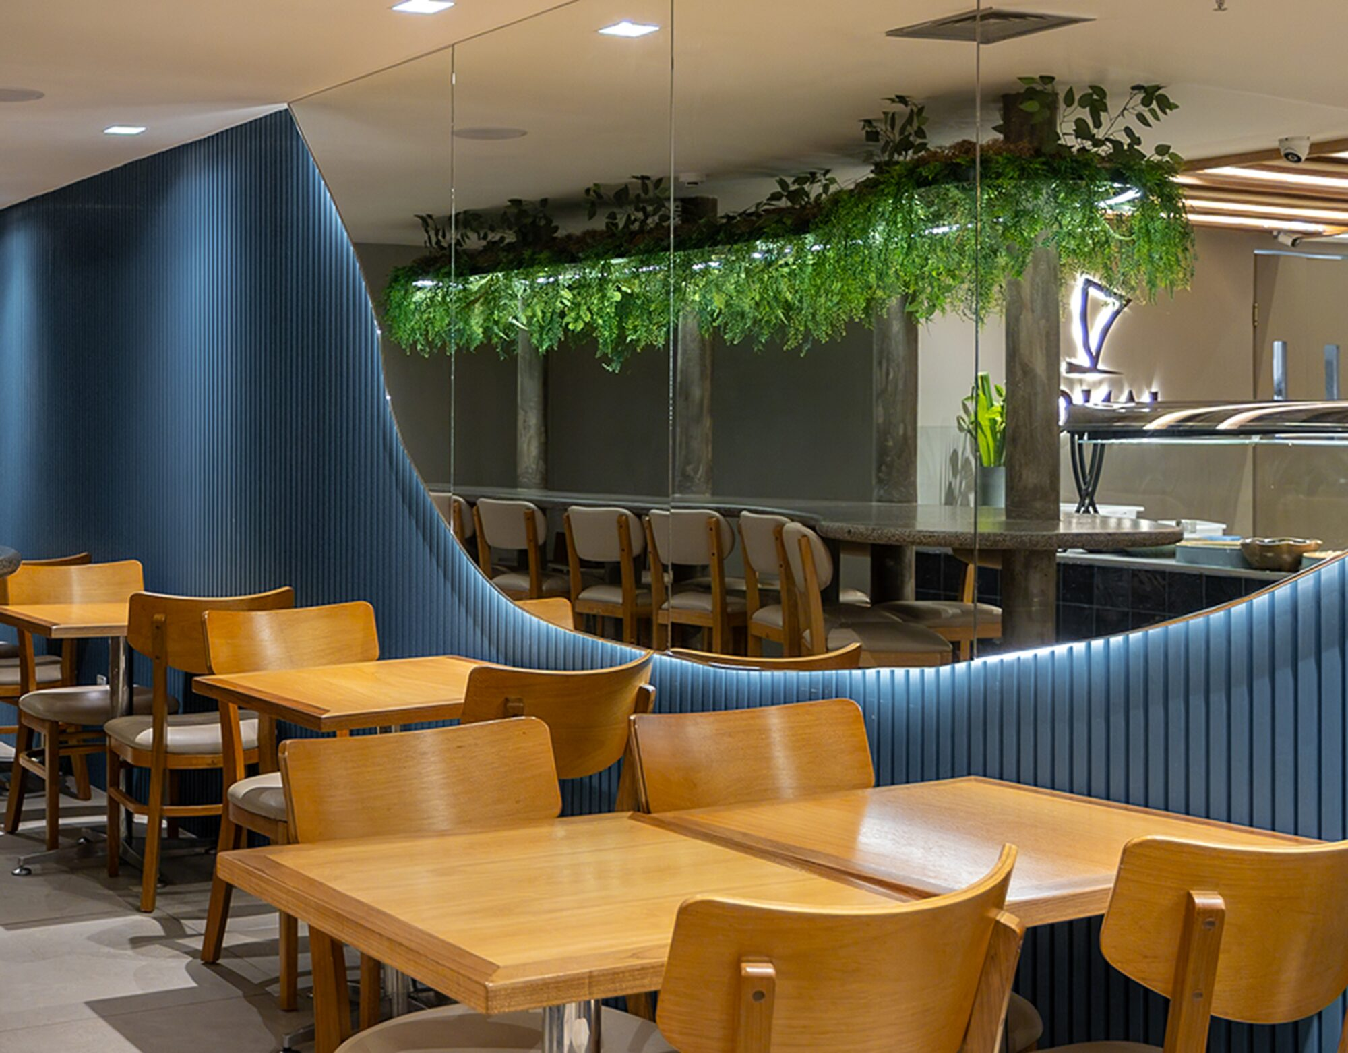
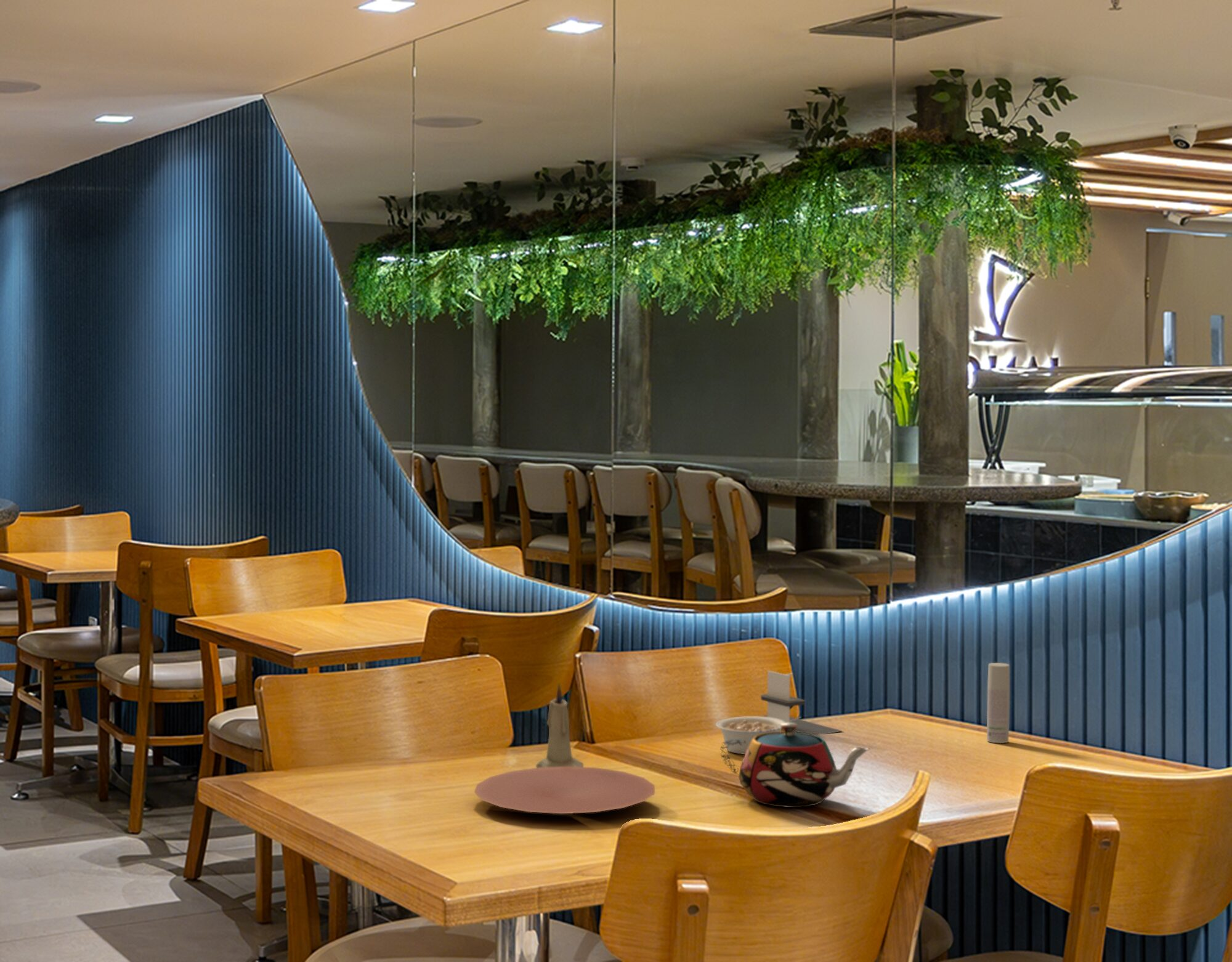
+ bottle [986,662,1010,744]
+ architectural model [758,670,843,735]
+ teapot [719,723,871,808]
+ plate [474,766,655,814]
+ legume [715,716,801,755]
+ candle [535,682,584,768]
